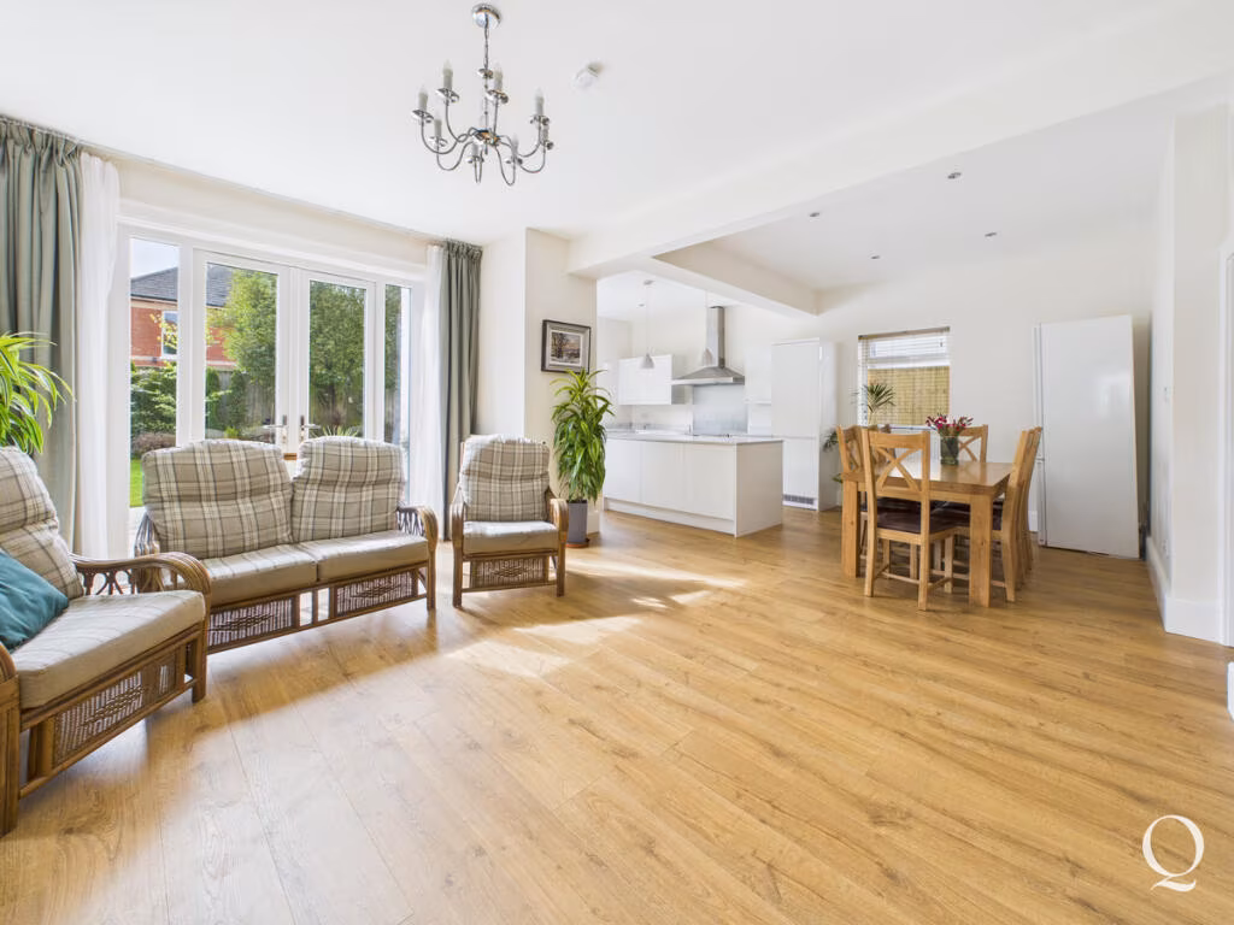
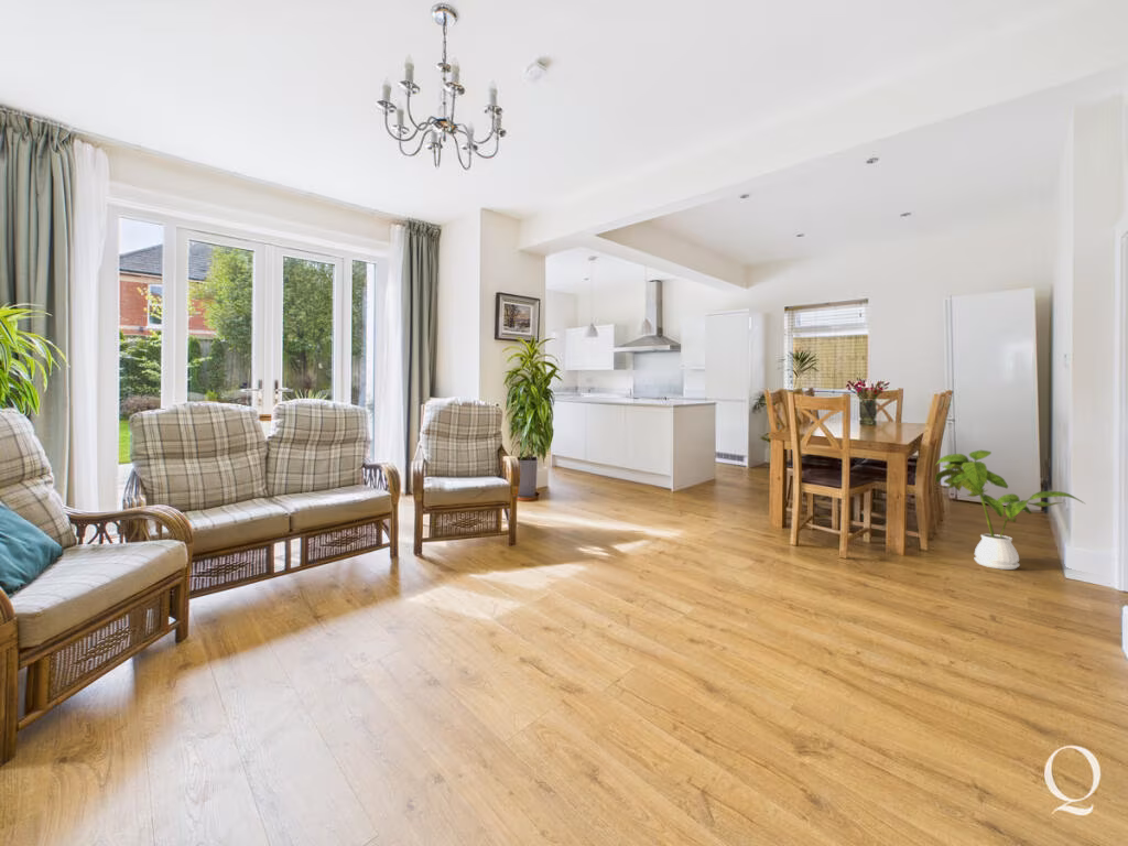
+ house plant [934,449,1085,571]
